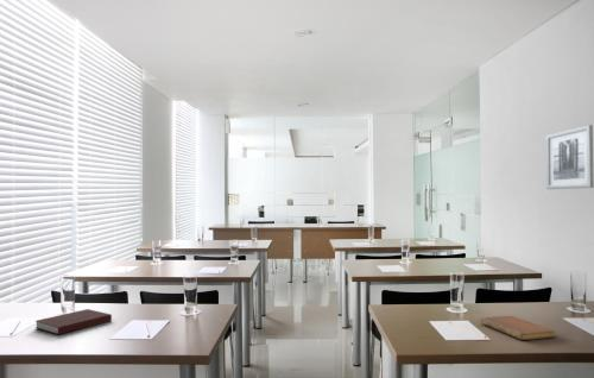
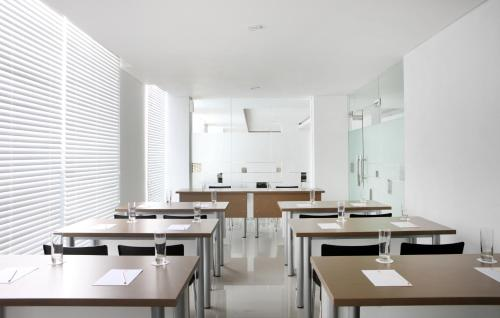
- notebook [33,308,113,336]
- wall art [545,124,594,190]
- notebook [480,315,556,341]
